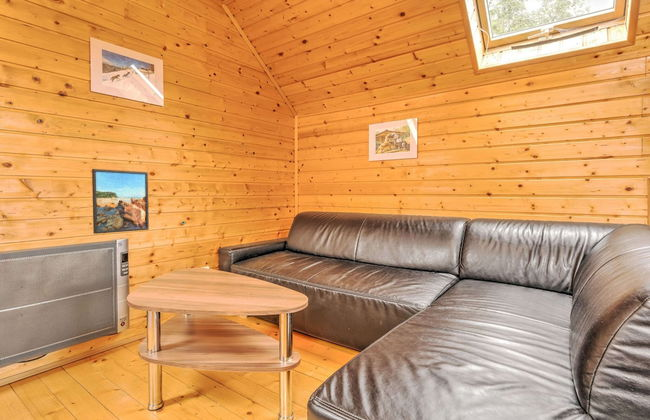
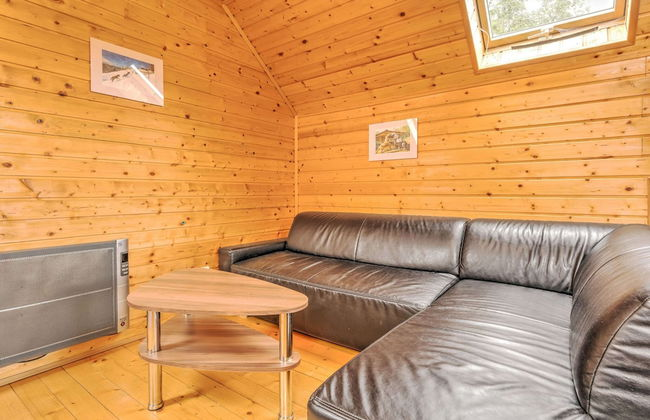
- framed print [91,168,150,235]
